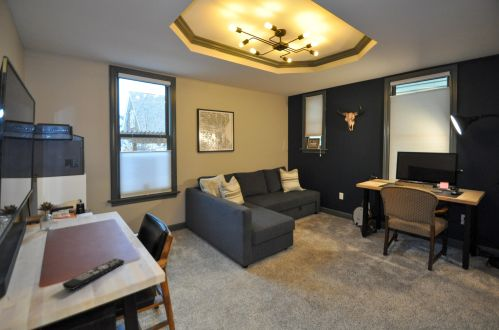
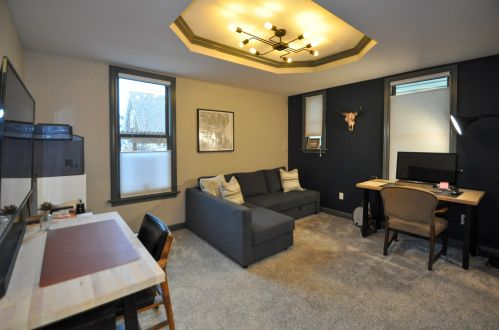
- remote control [61,258,125,291]
